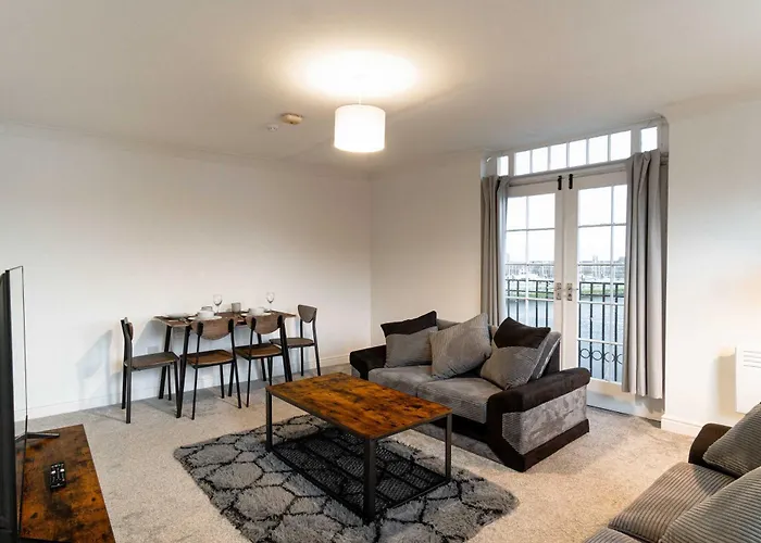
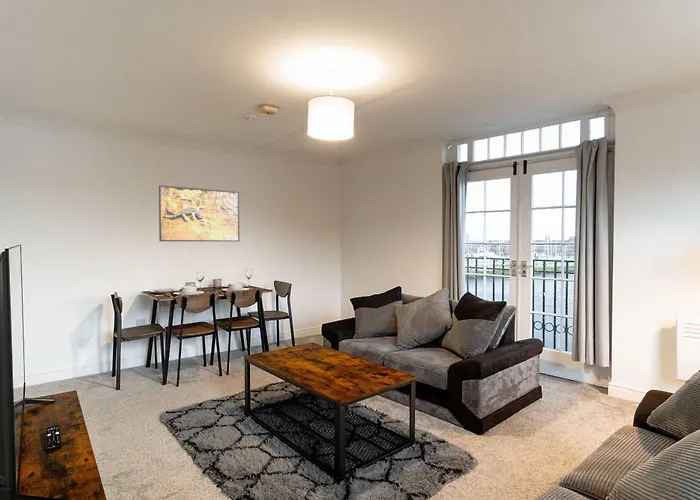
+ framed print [158,184,240,242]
